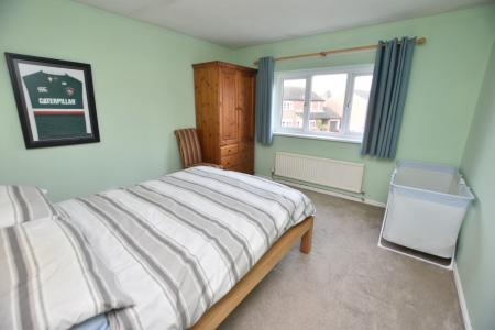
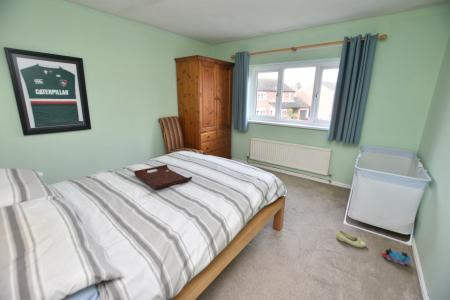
+ shoe [335,230,367,248]
+ toy train [380,247,412,266]
+ serving tray [133,164,193,190]
